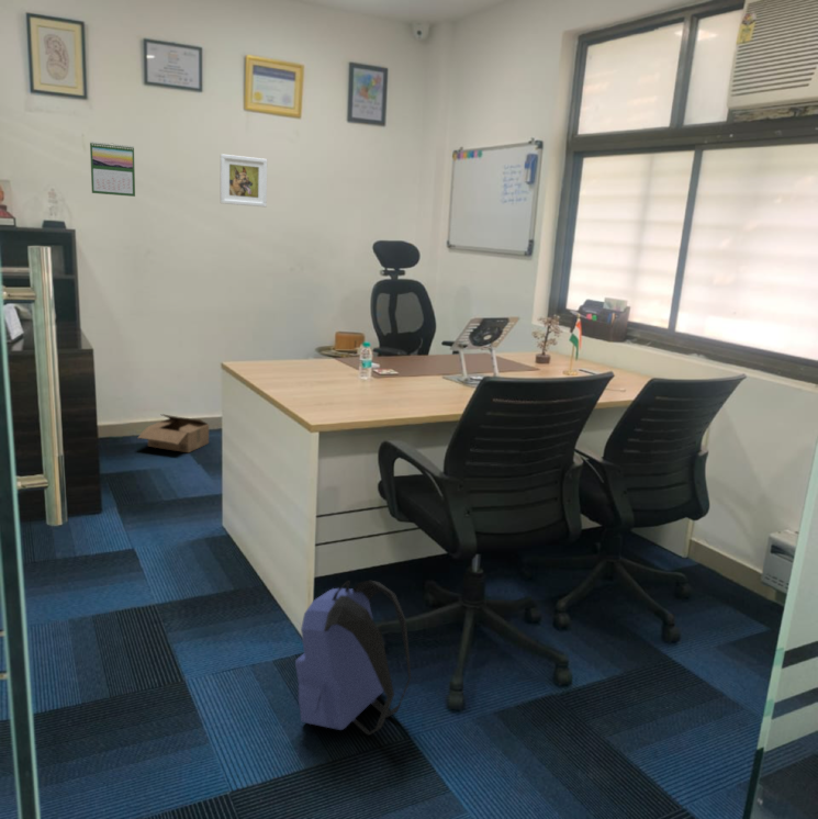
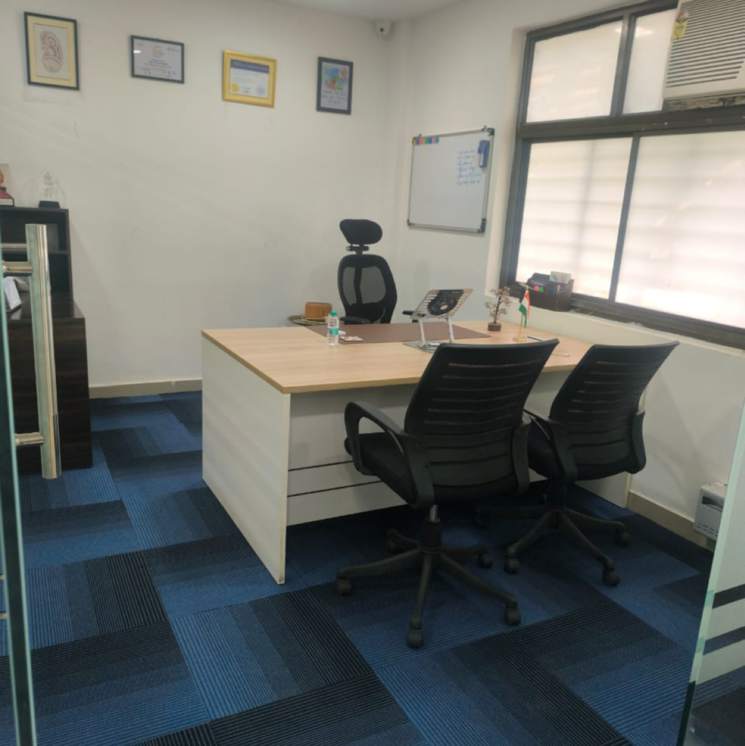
- calendar [89,141,136,198]
- cardboard box [137,413,210,453]
- backpack [294,580,412,737]
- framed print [220,153,268,207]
